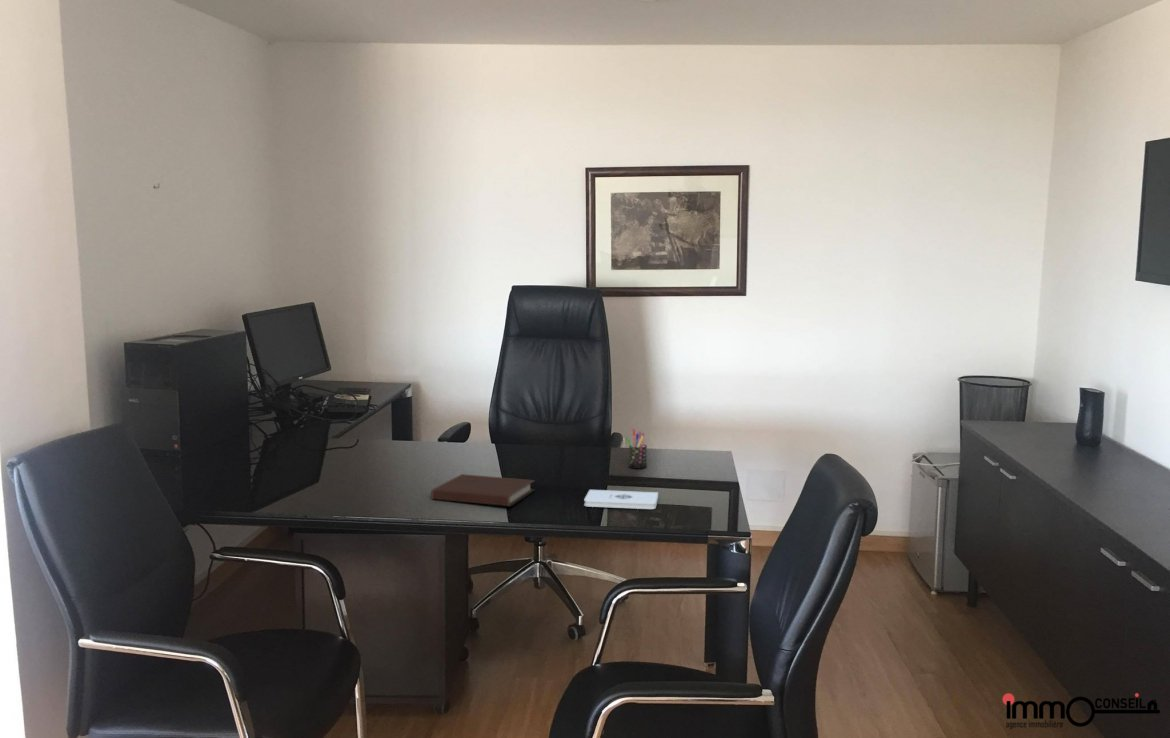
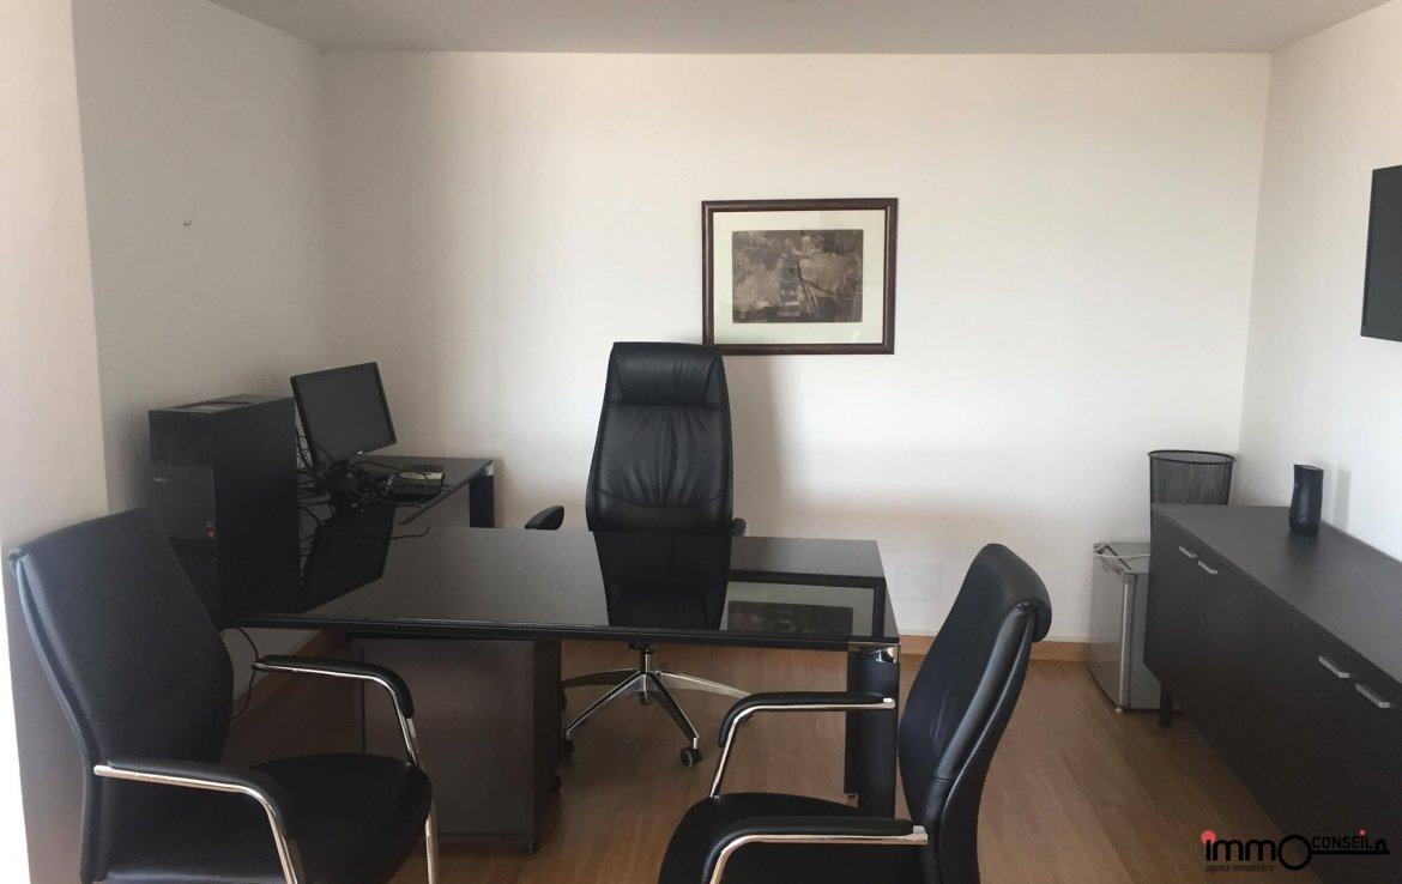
- notepad [583,489,659,510]
- pen holder [625,428,648,469]
- notebook [430,473,536,507]
